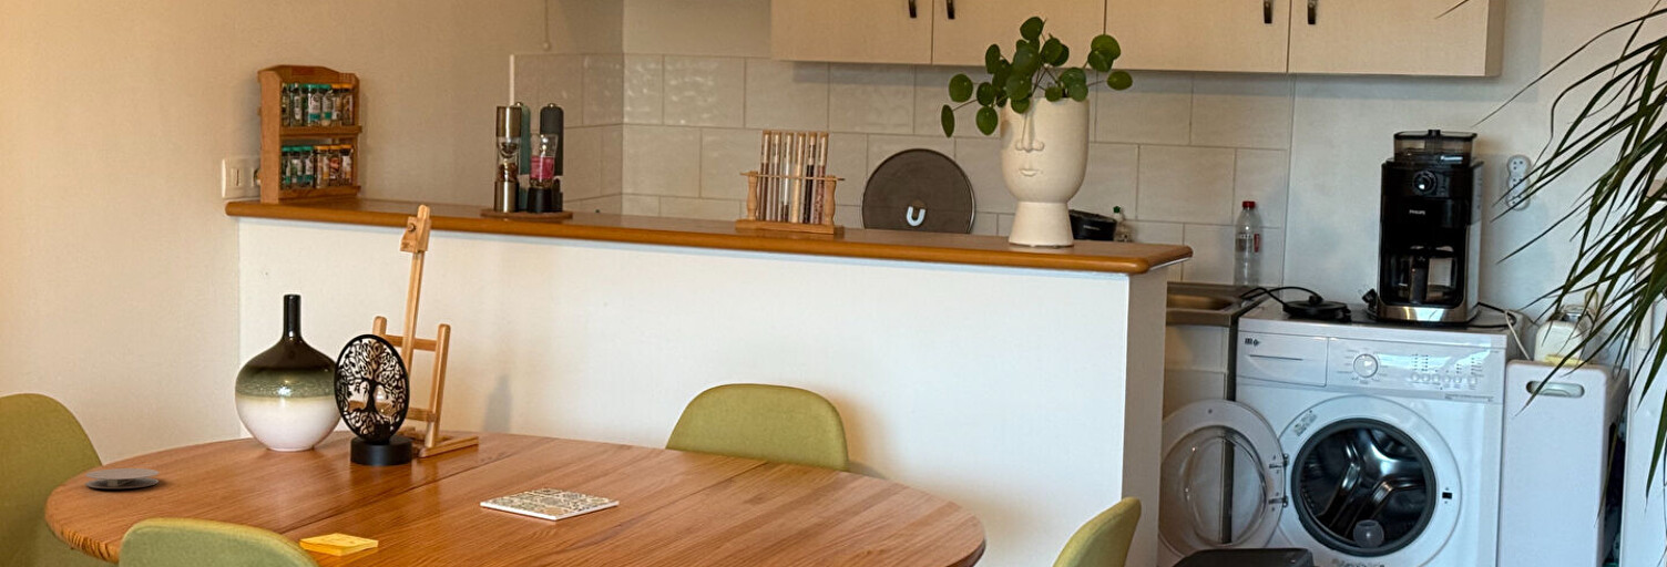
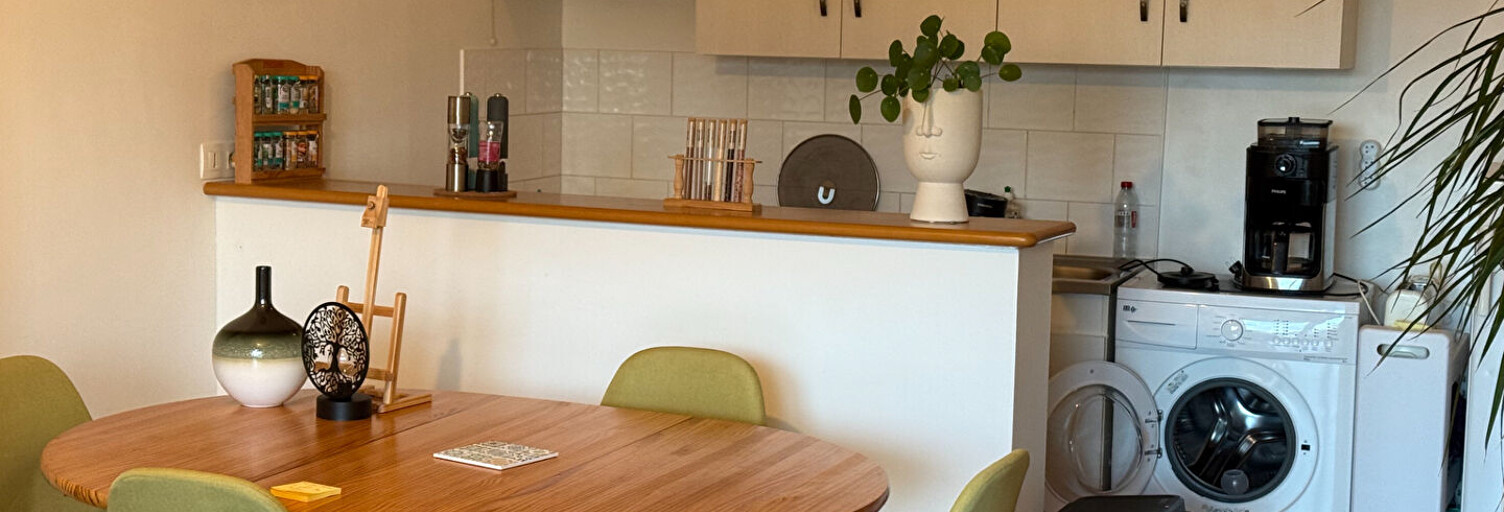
- coaster [84,467,160,489]
